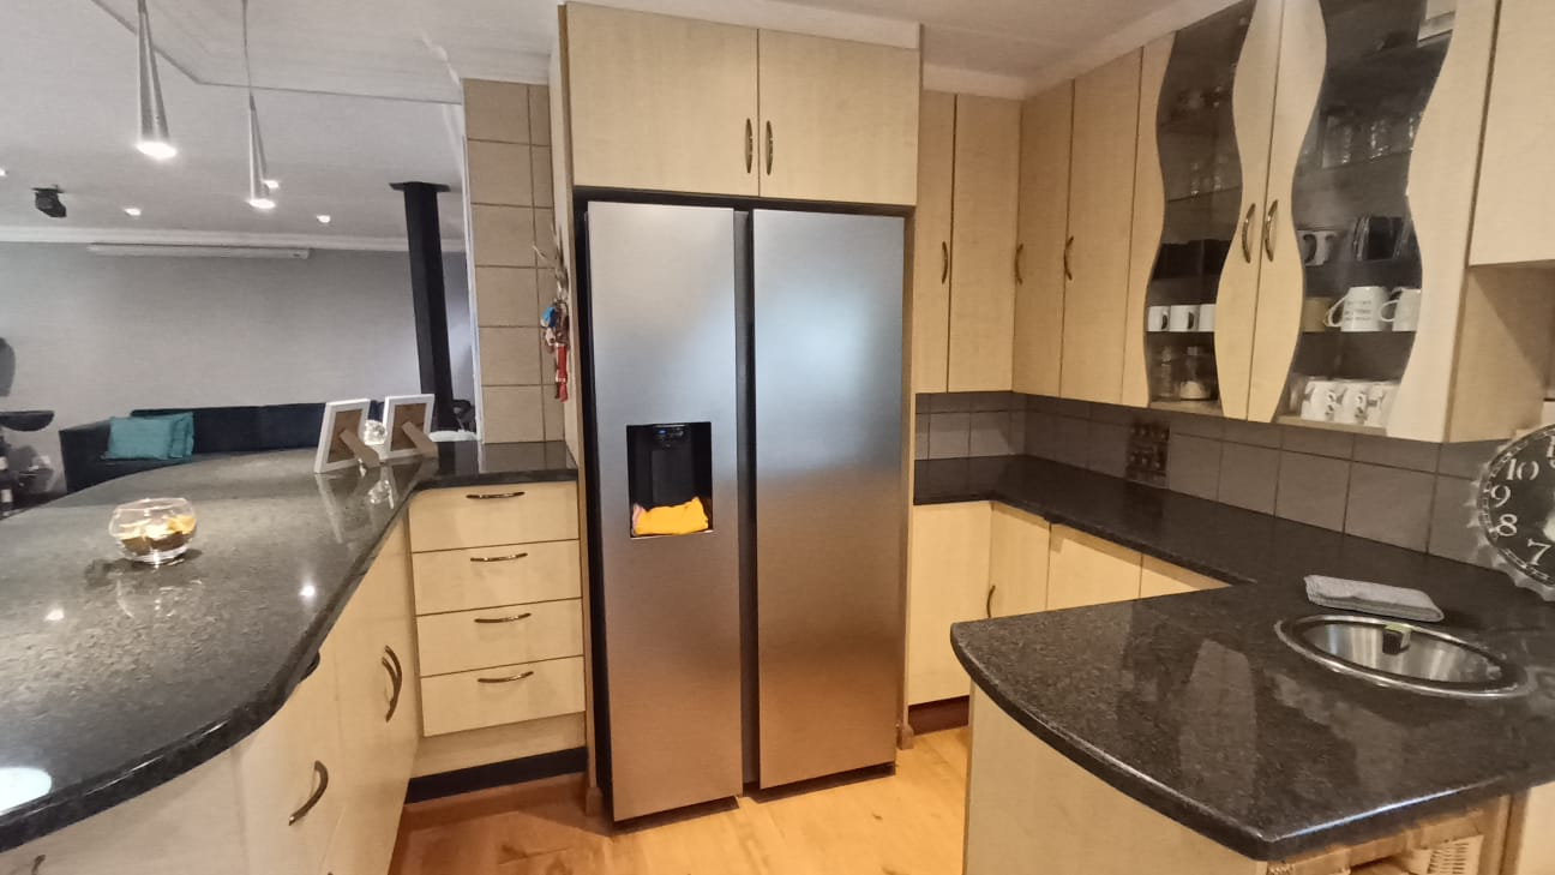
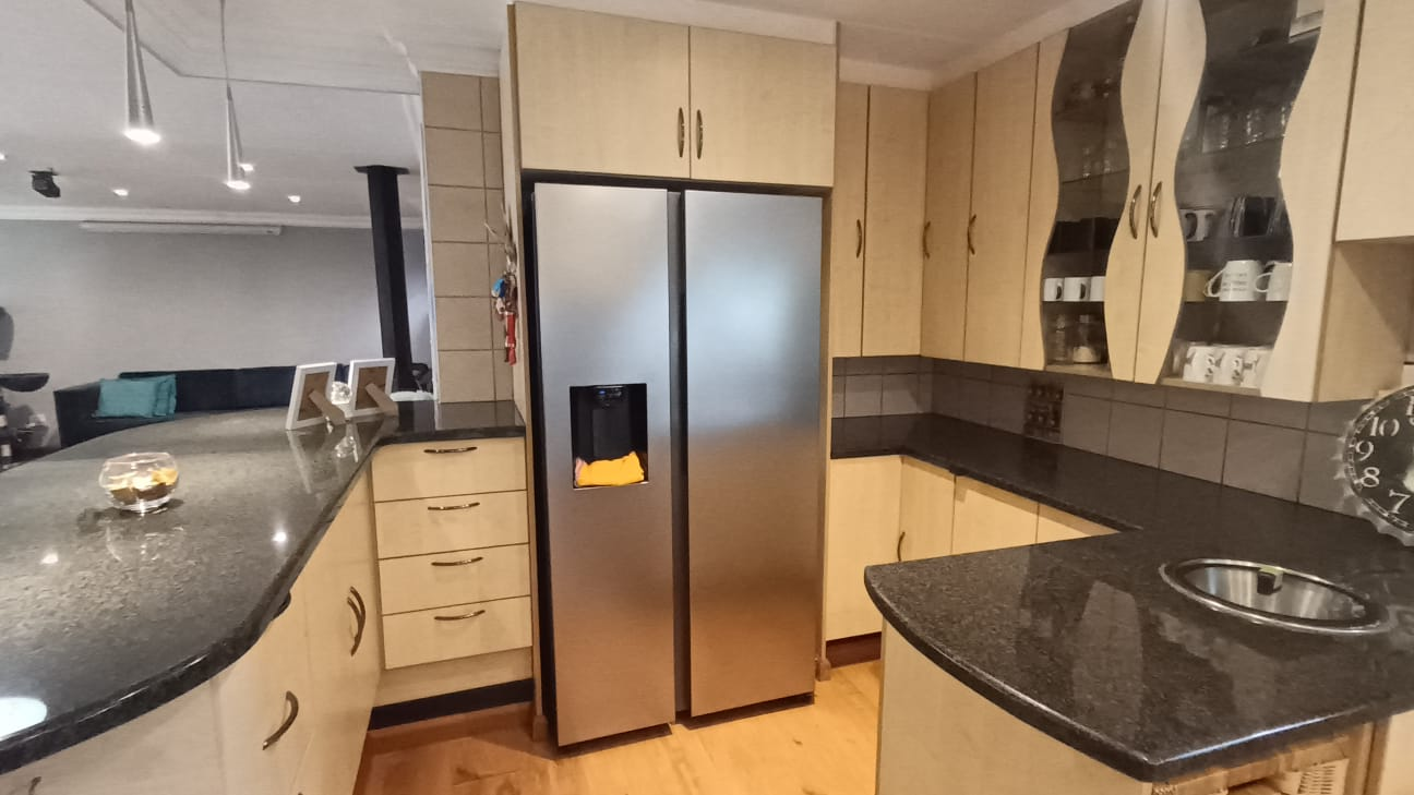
- washcloth [1303,574,1445,623]
